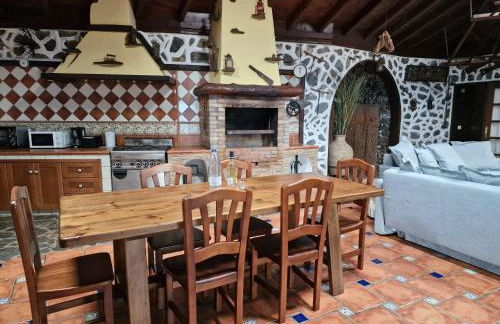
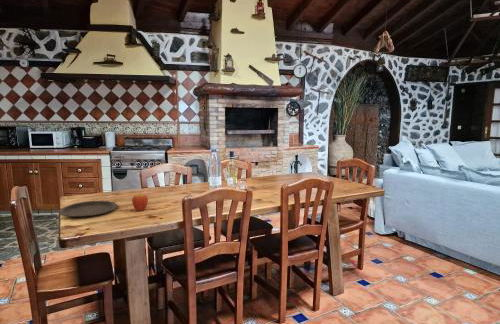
+ plate [58,200,118,218]
+ fruit [131,193,149,212]
